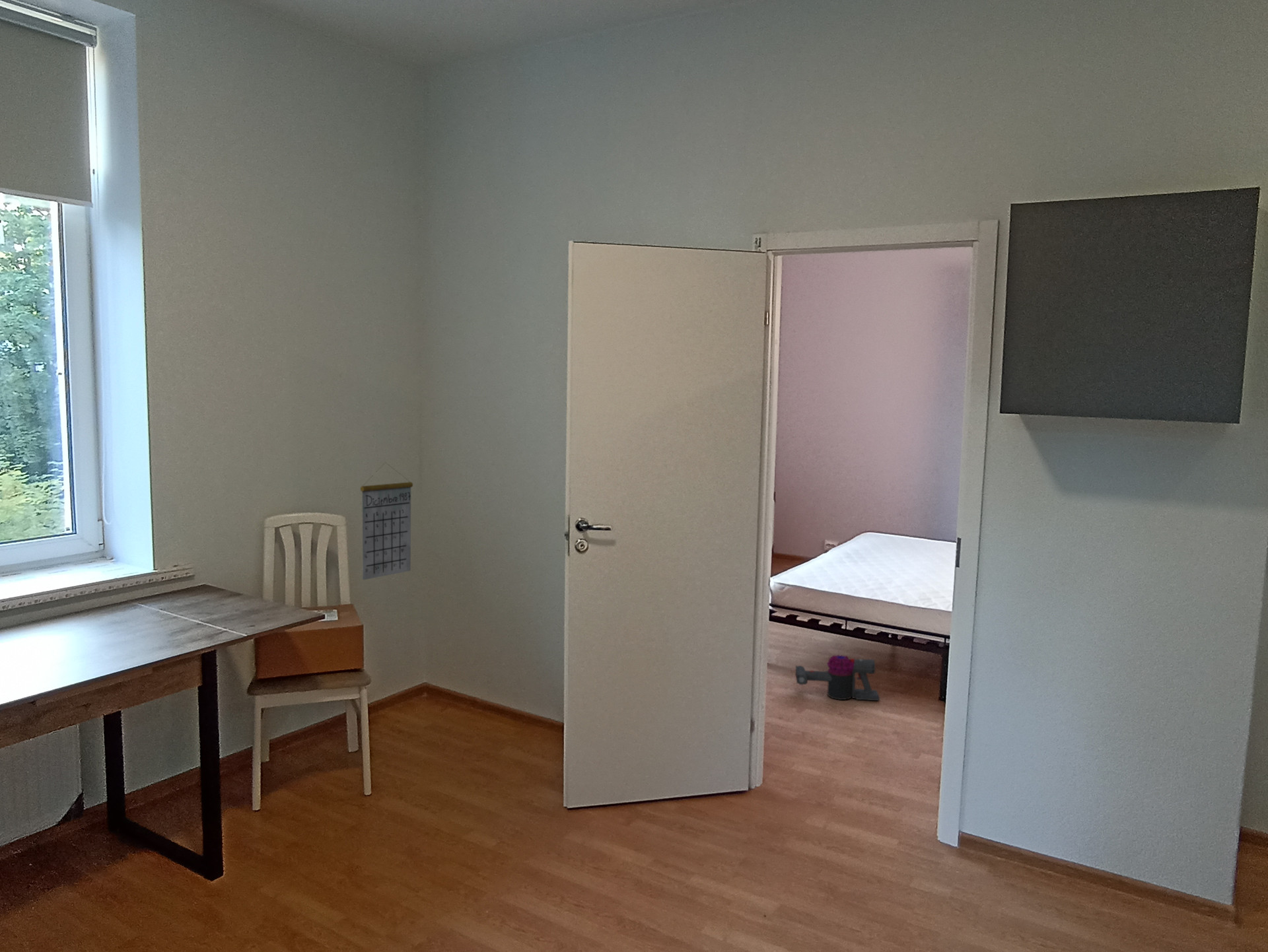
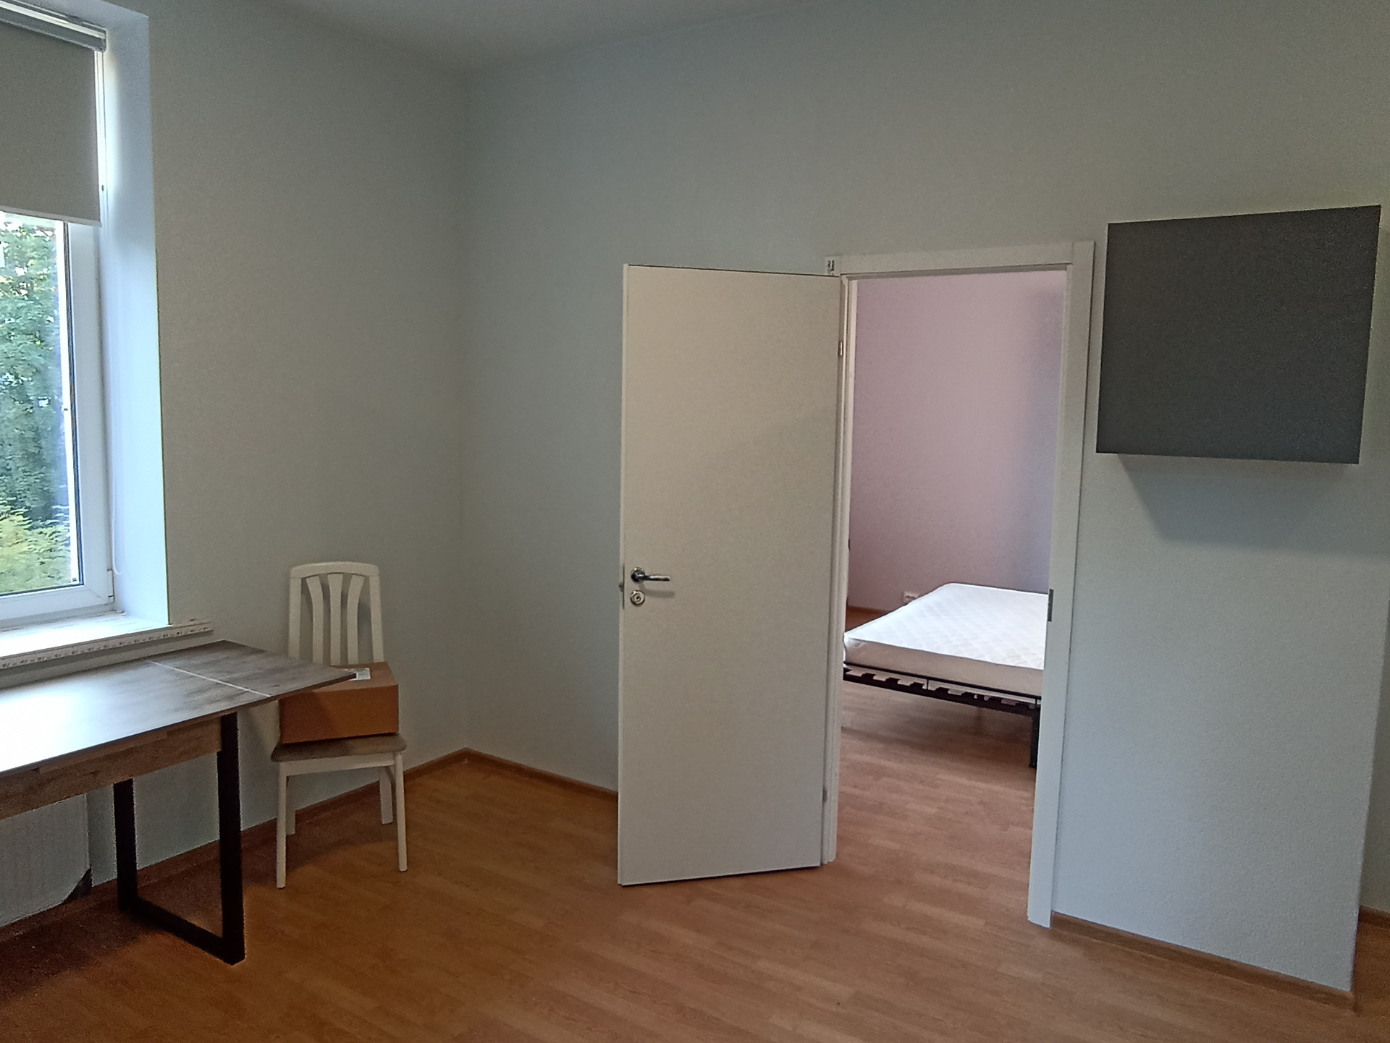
- vacuum cleaner [794,654,880,701]
- calendar [360,461,413,581]
